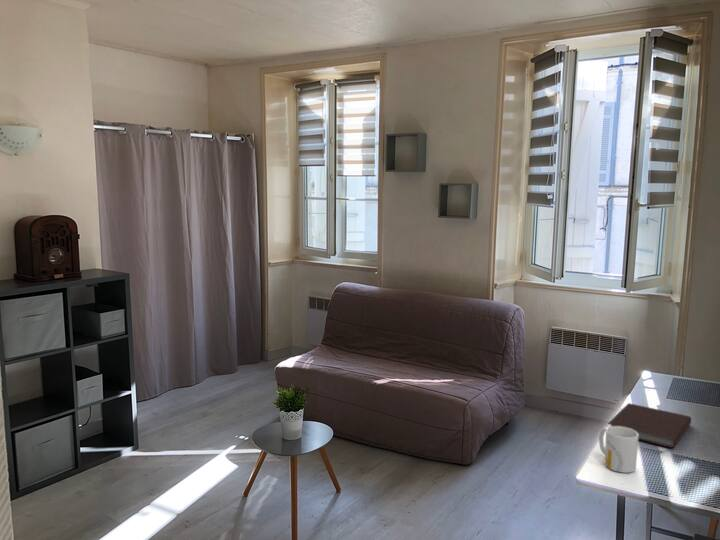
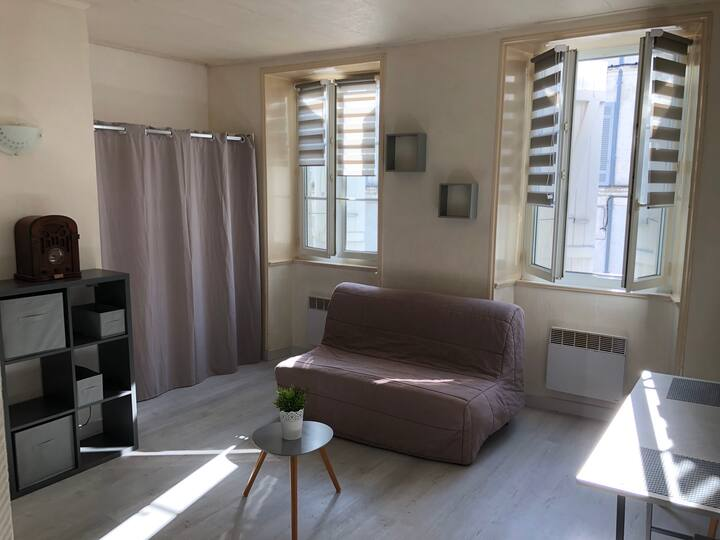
- mug [598,426,639,474]
- notebook [606,402,692,449]
